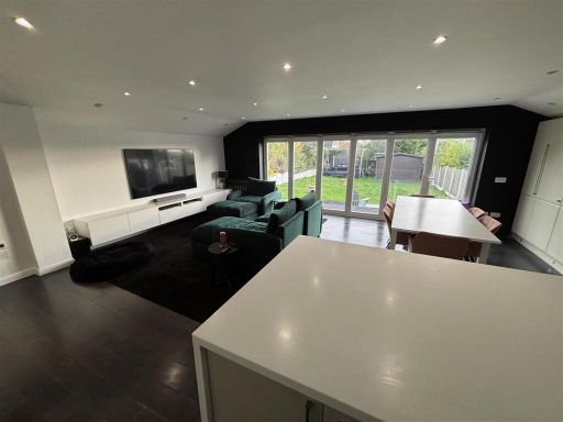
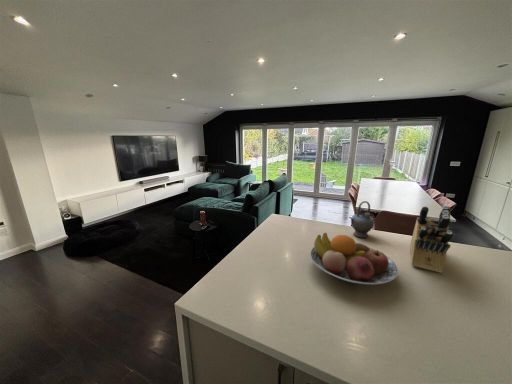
+ knife block [410,204,454,274]
+ fruit bowl [309,232,399,285]
+ teapot [348,200,375,238]
